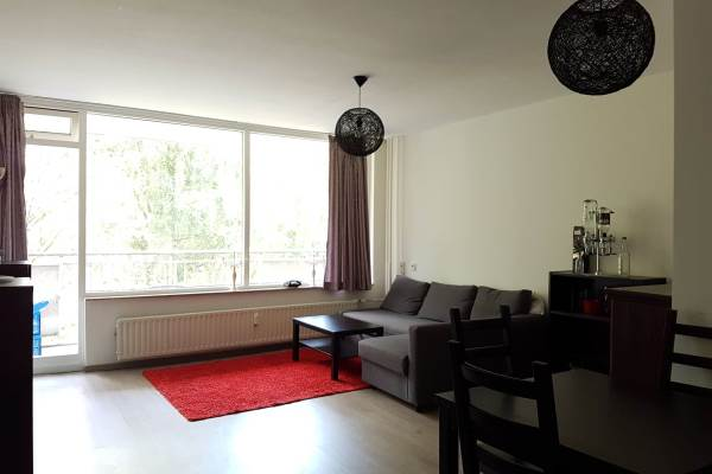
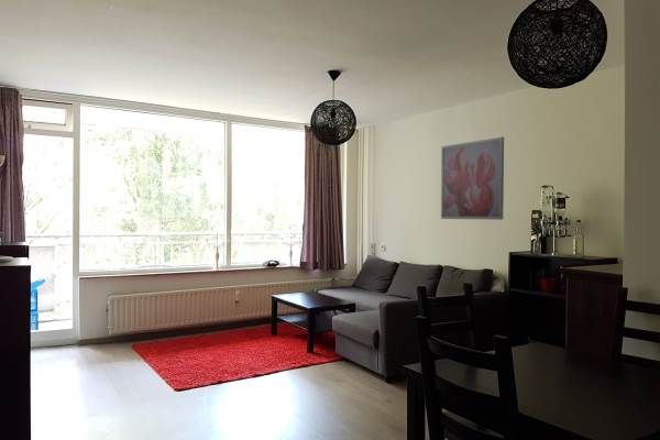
+ wall art [440,135,505,221]
